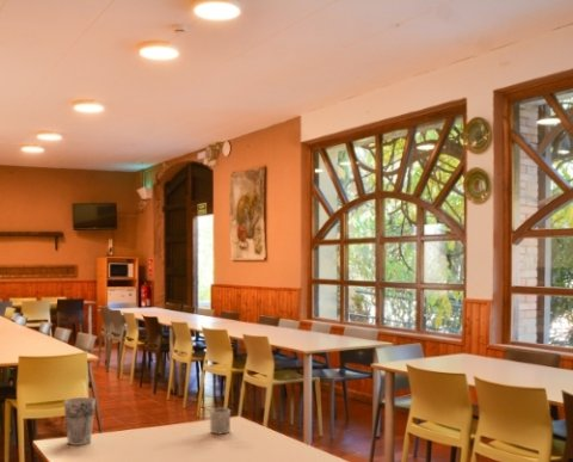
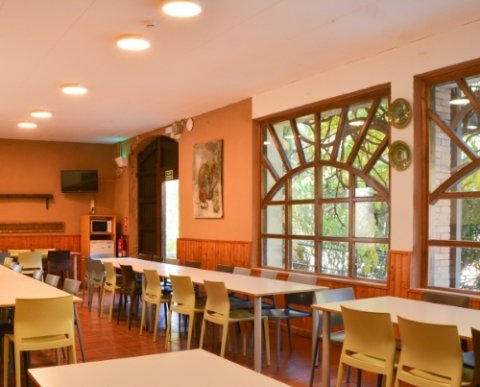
- cup [209,407,232,435]
- cup [63,396,97,446]
